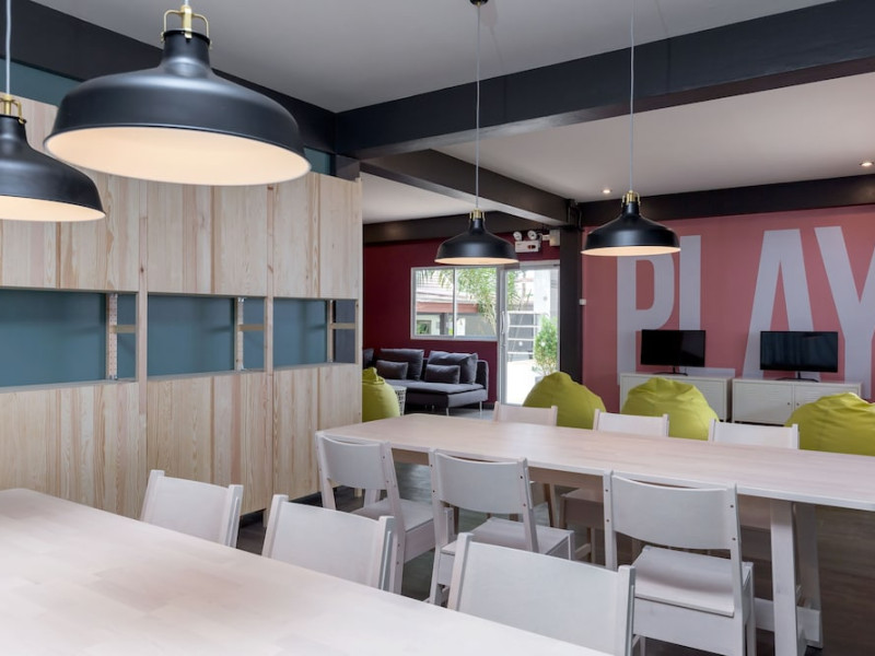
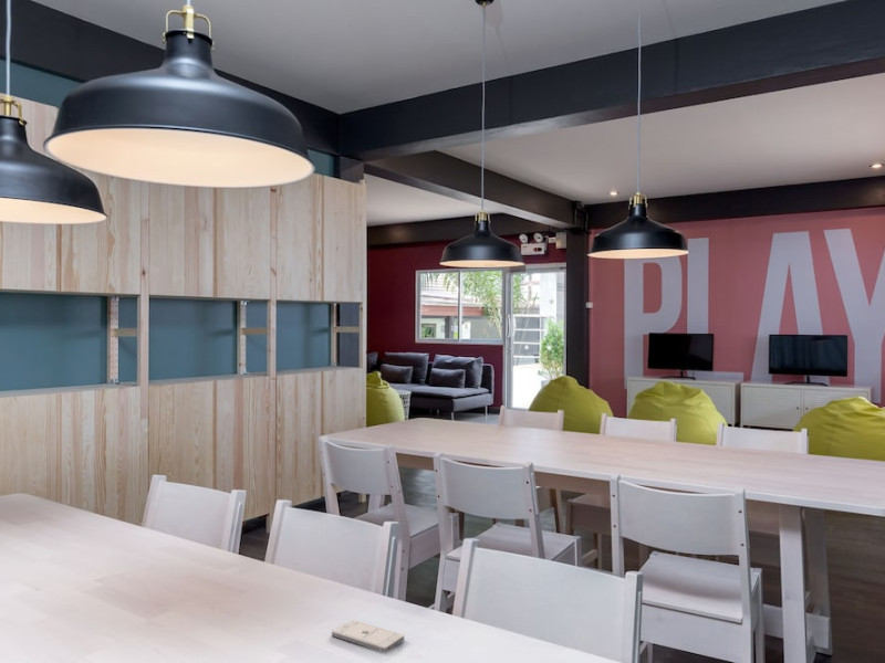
+ smartphone [331,619,405,653]
